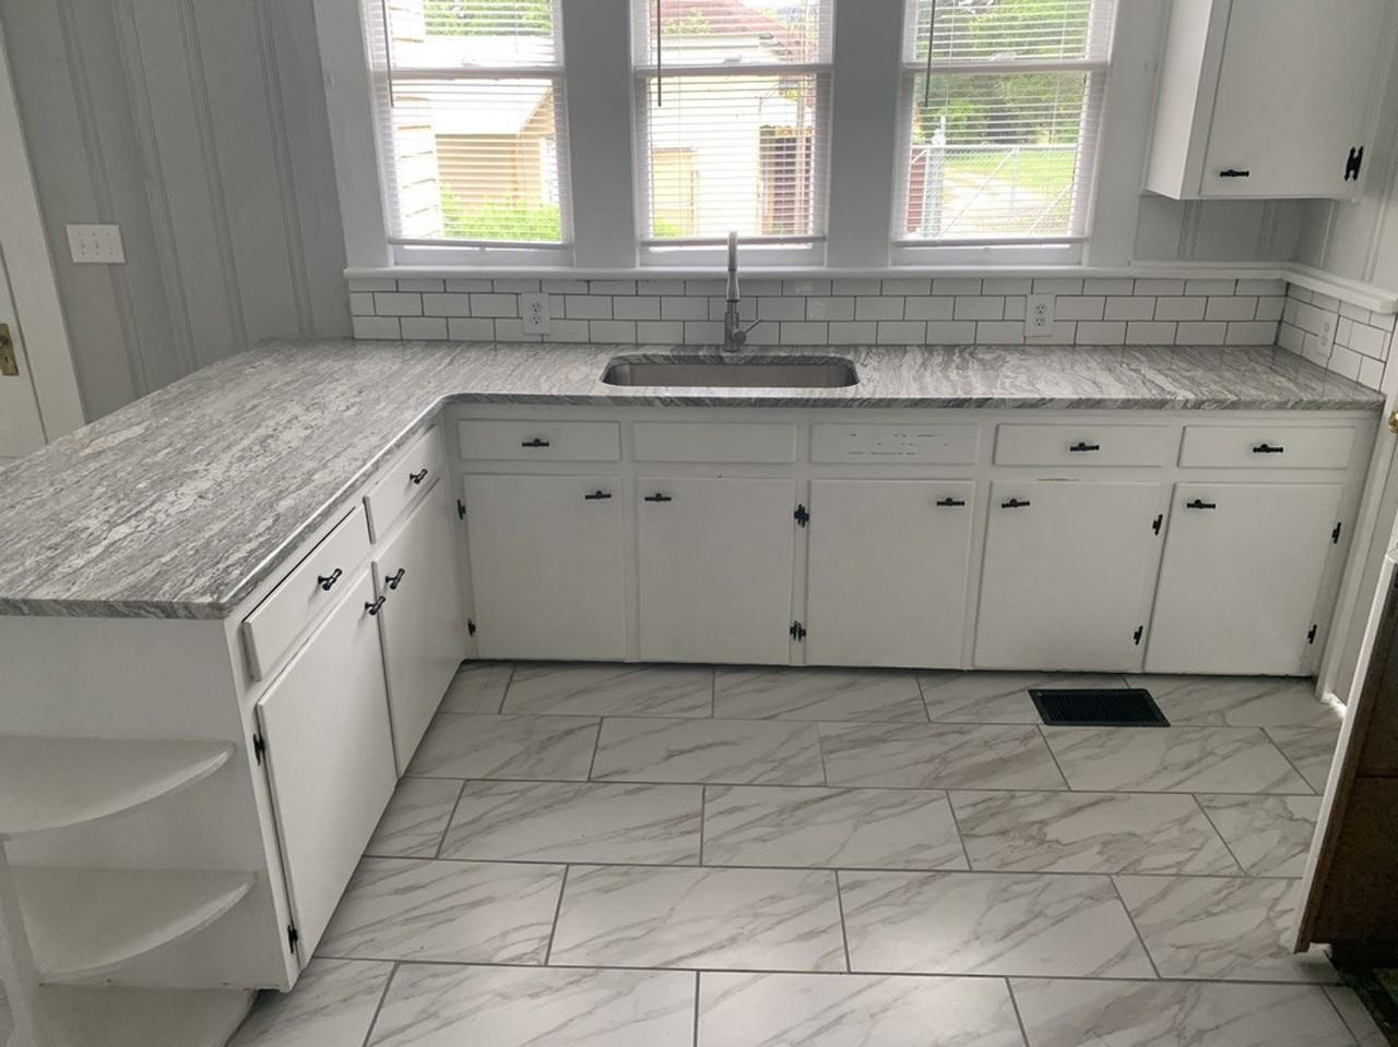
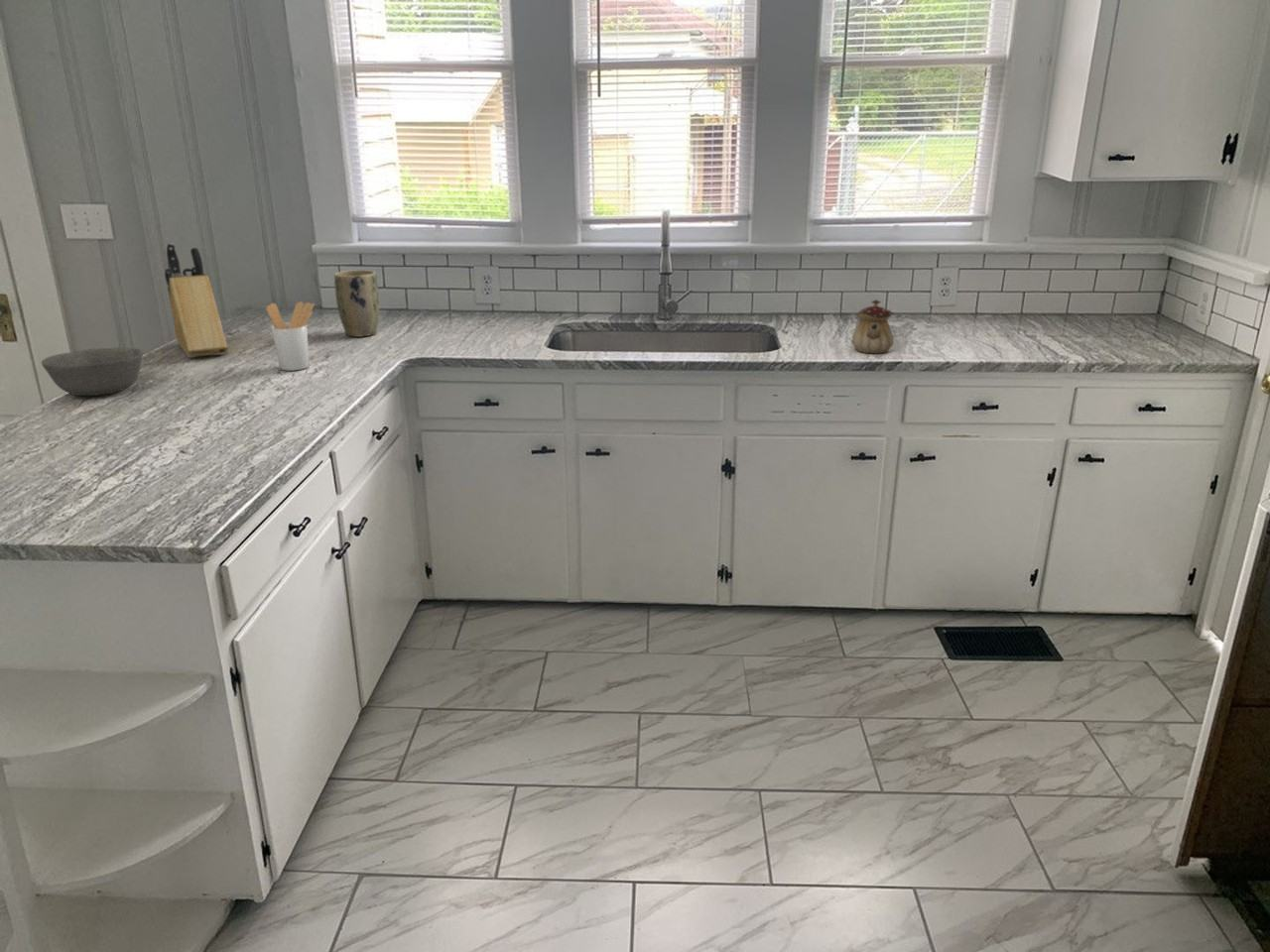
+ plant pot [333,269,380,338]
+ bowl [41,346,144,397]
+ utensil holder [265,300,315,372]
+ teapot [850,298,895,354]
+ knife block [164,242,228,359]
